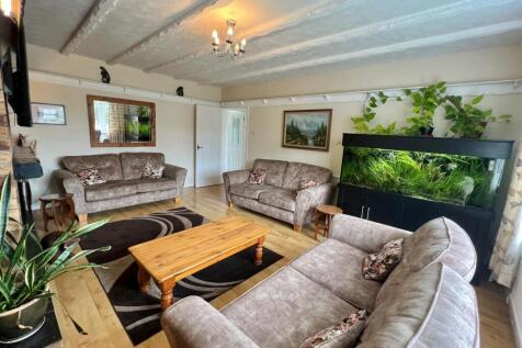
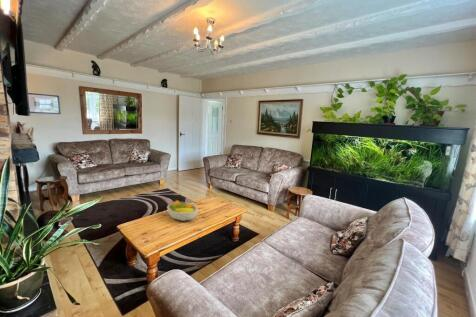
+ fruit bowl [166,199,199,222]
